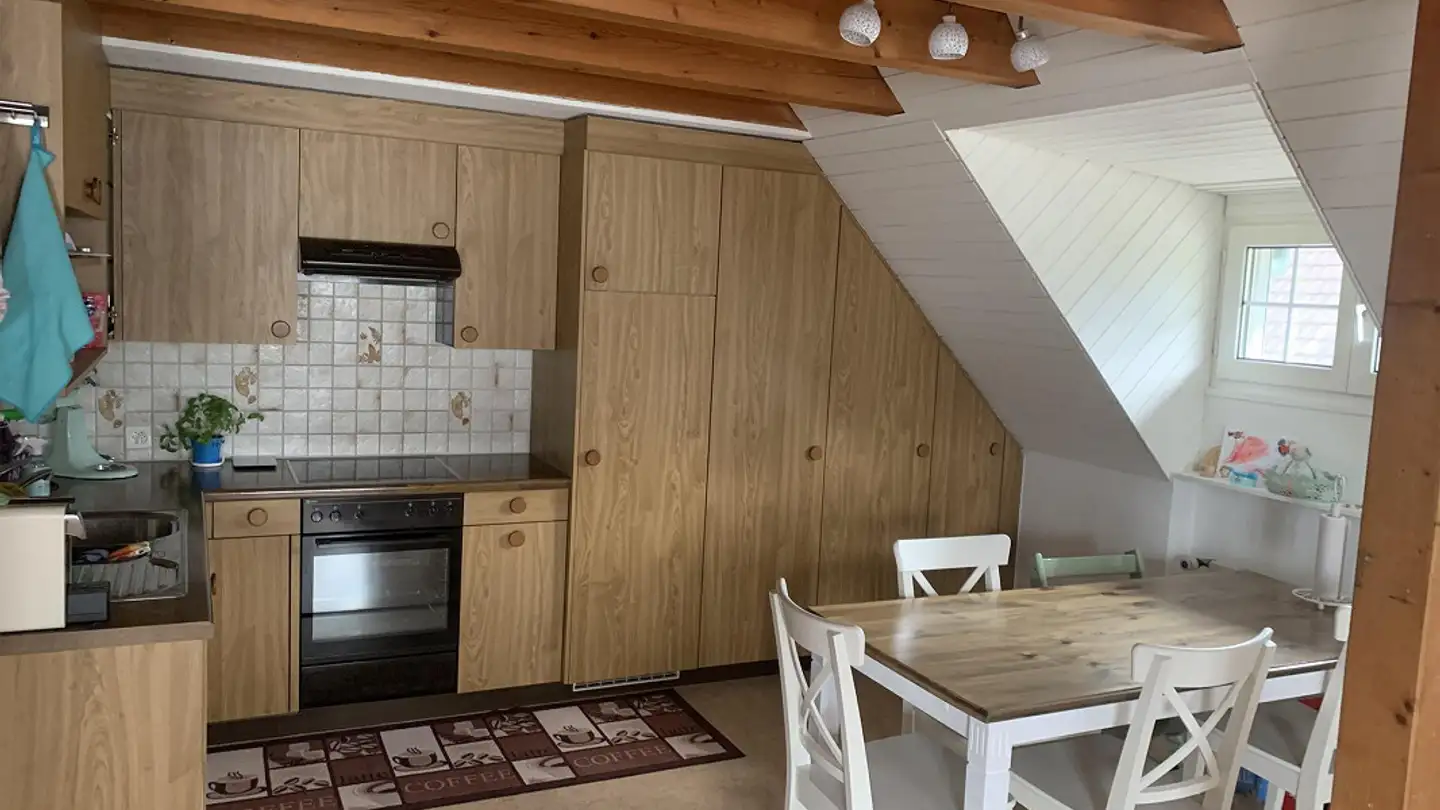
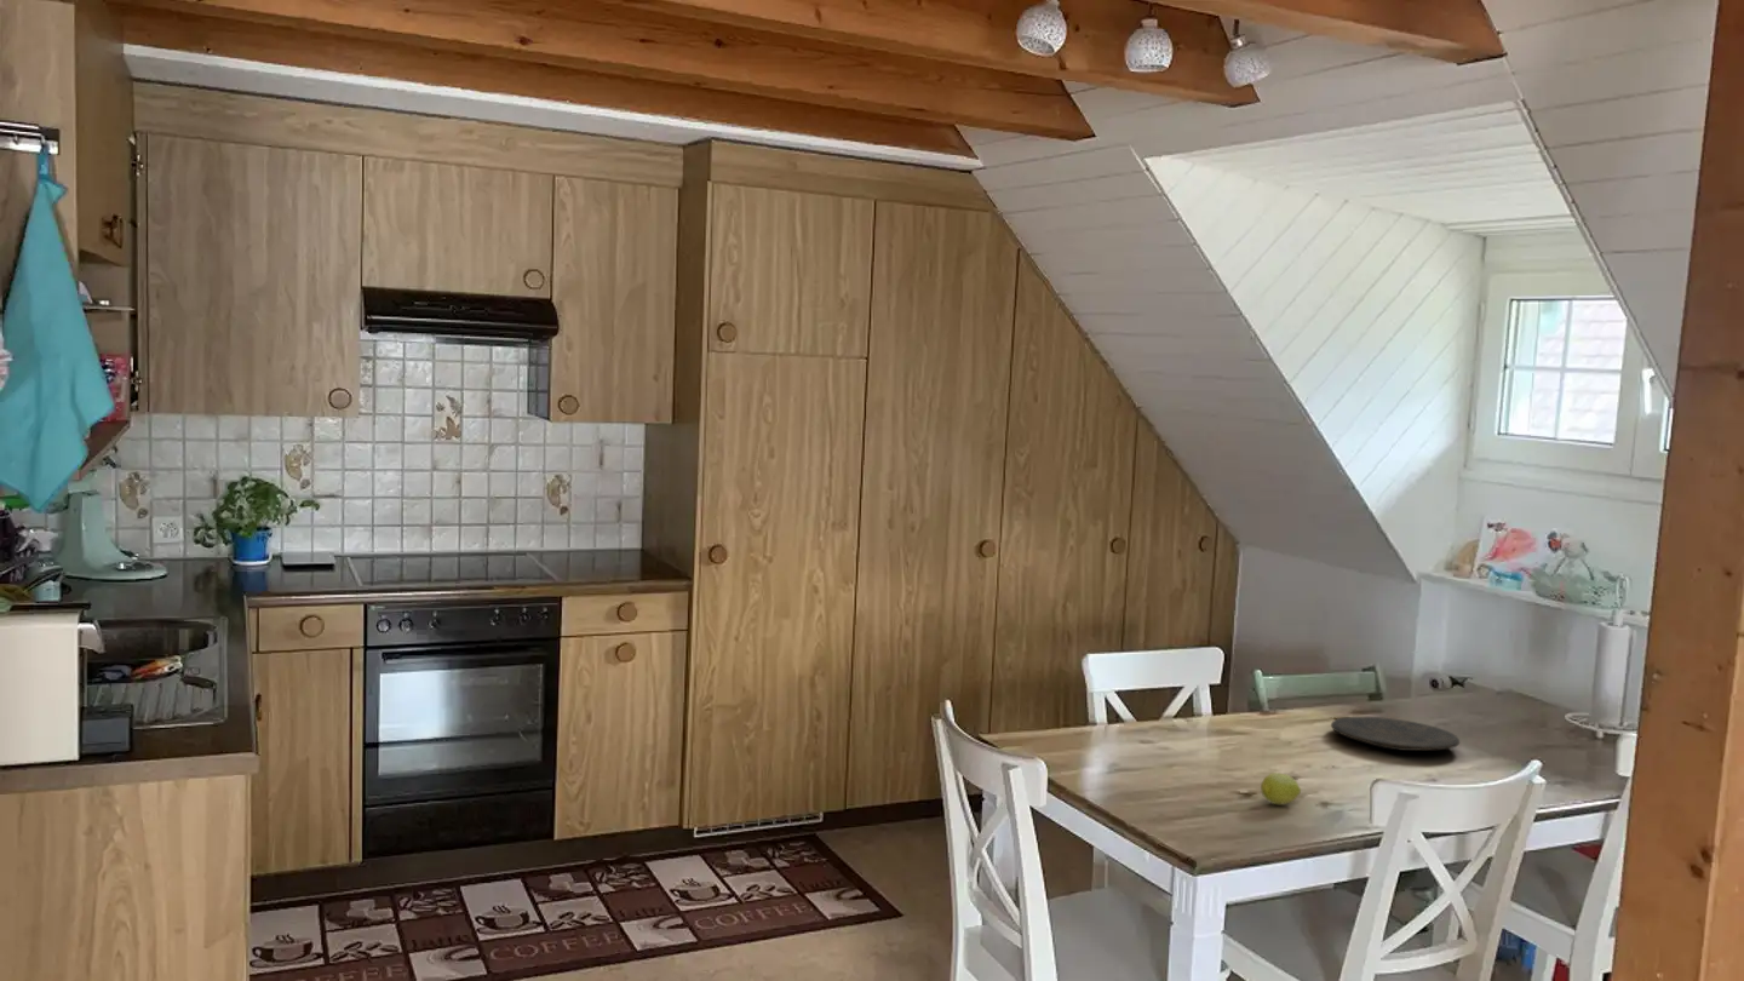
+ fruit [1260,771,1302,805]
+ plate [1330,716,1461,752]
